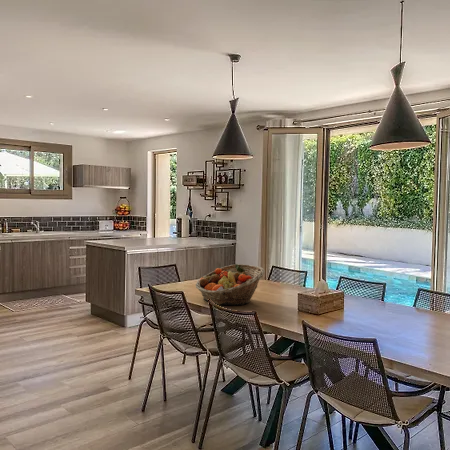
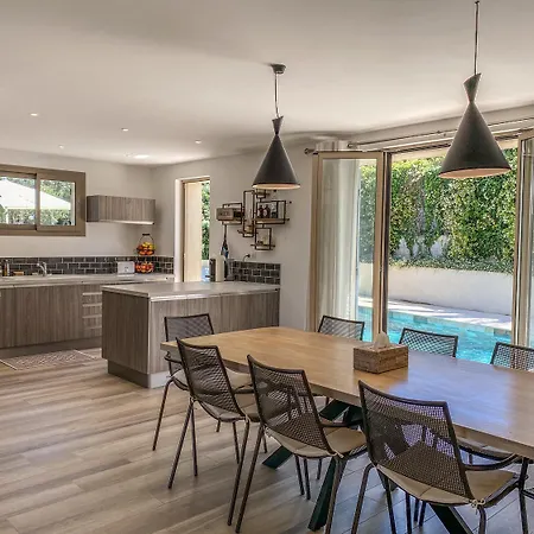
- fruit basket [195,263,265,306]
